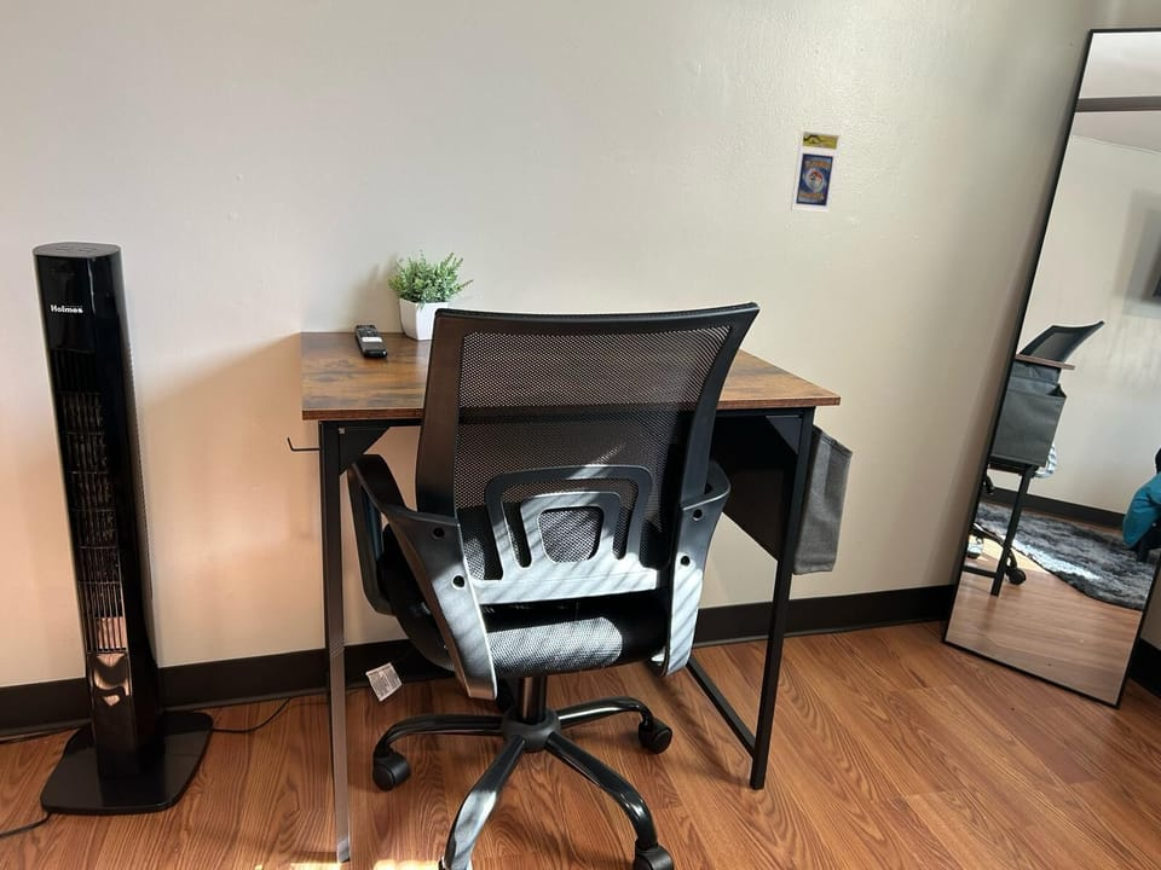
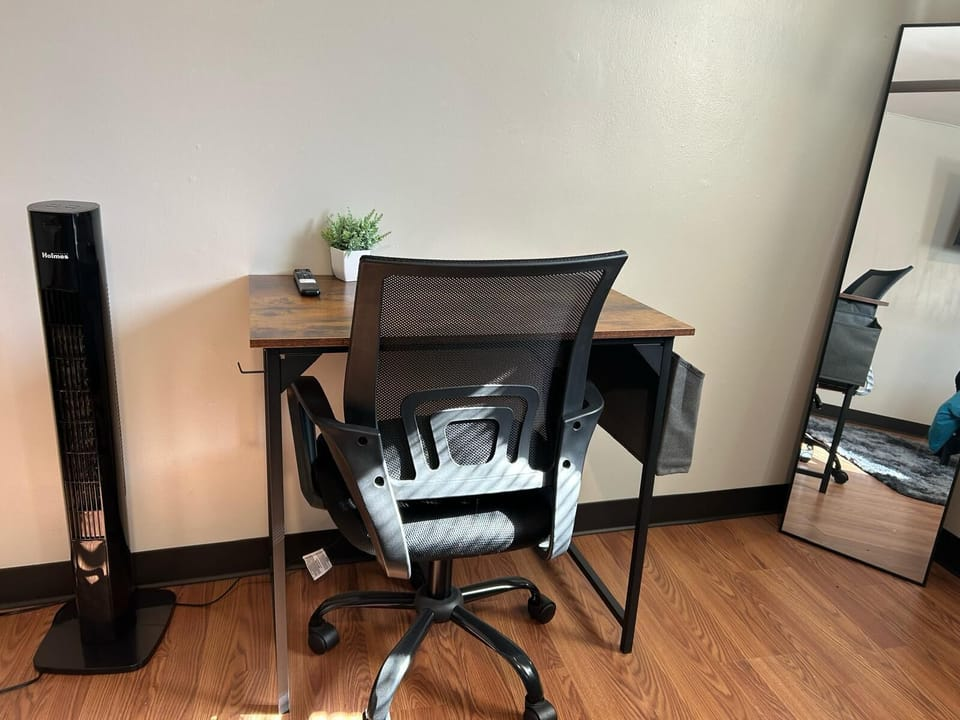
- trading card display case [790,129,842,214]
